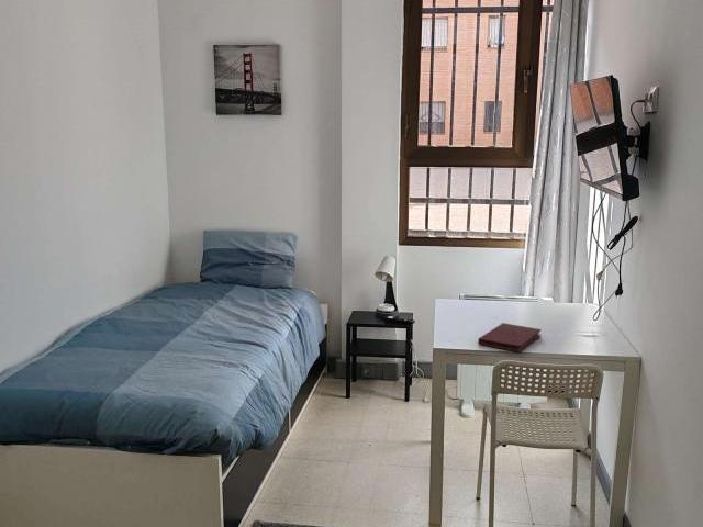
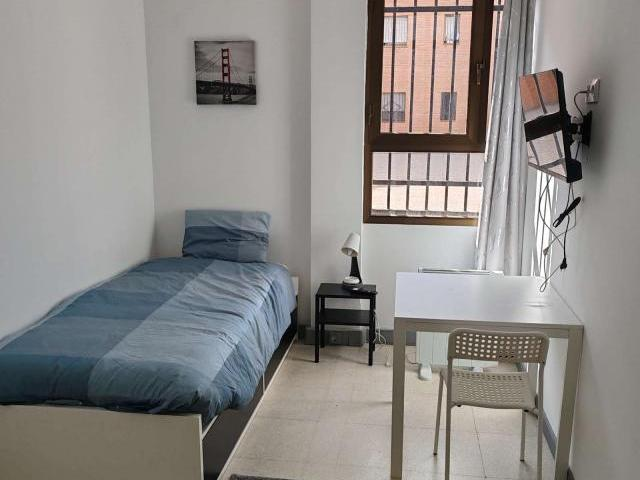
- book [477,322,543,354]
